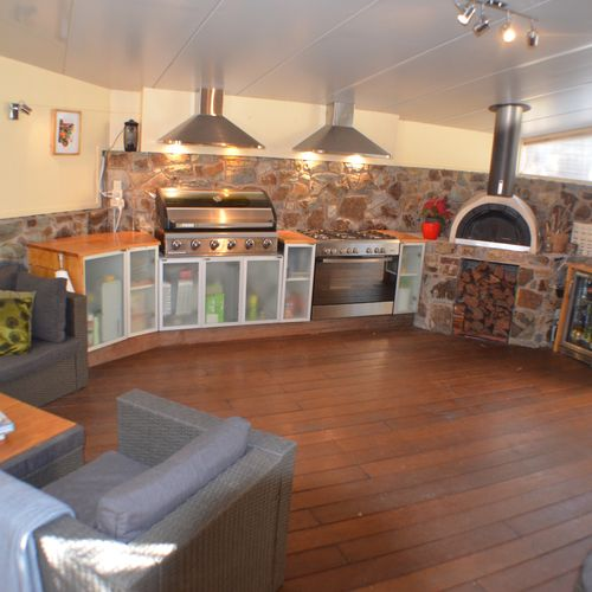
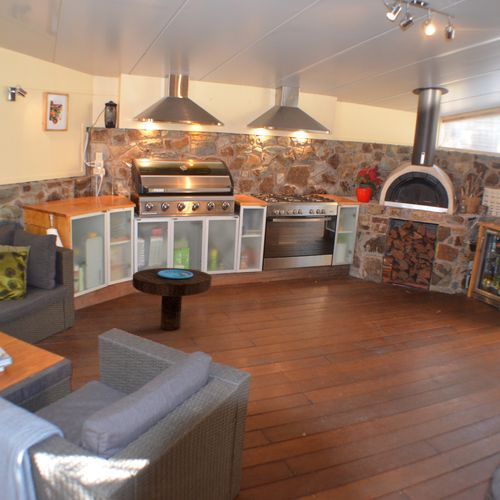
+ side table [131,267,212,331]
